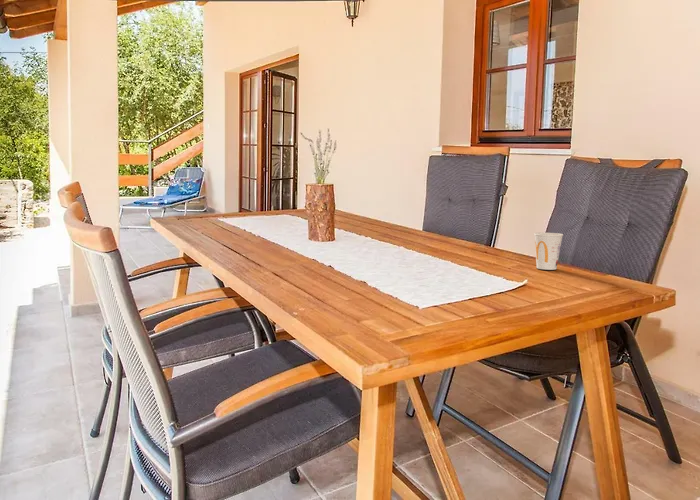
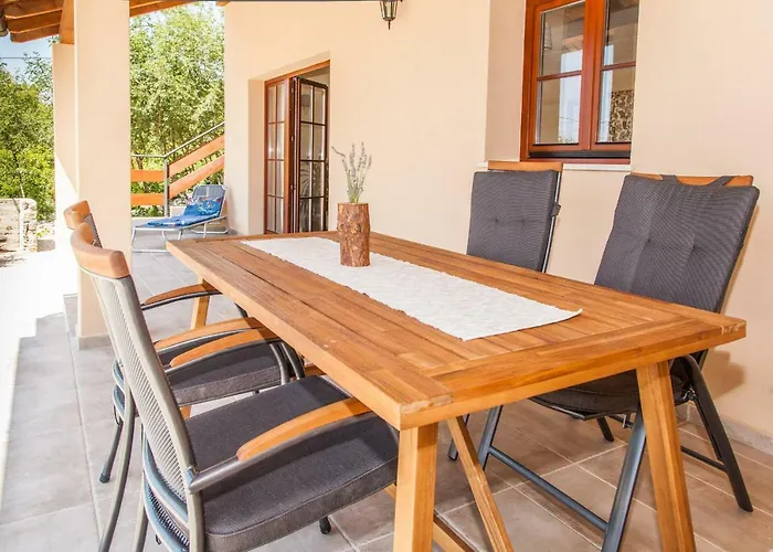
- cup [533,232,564,271]
